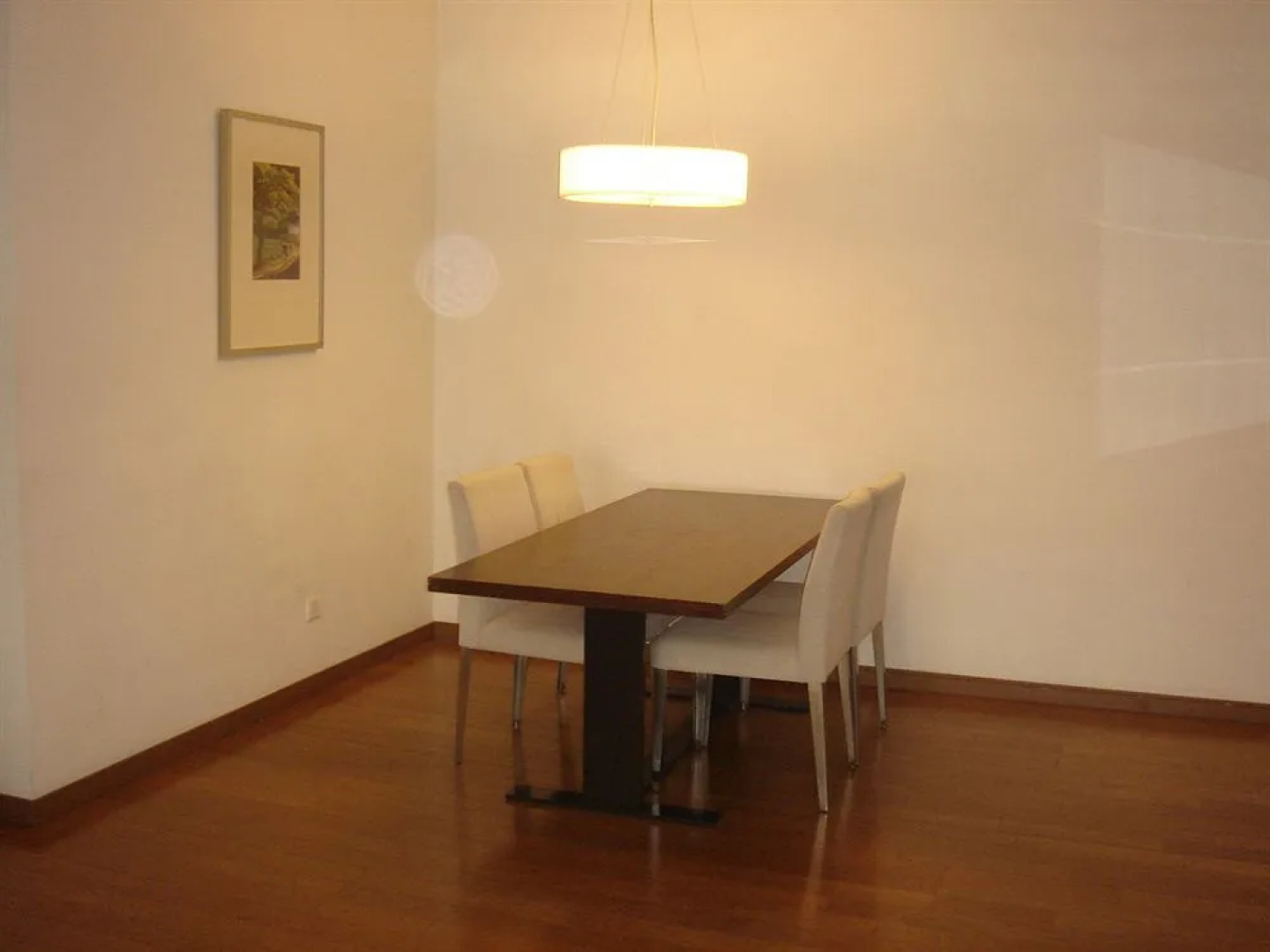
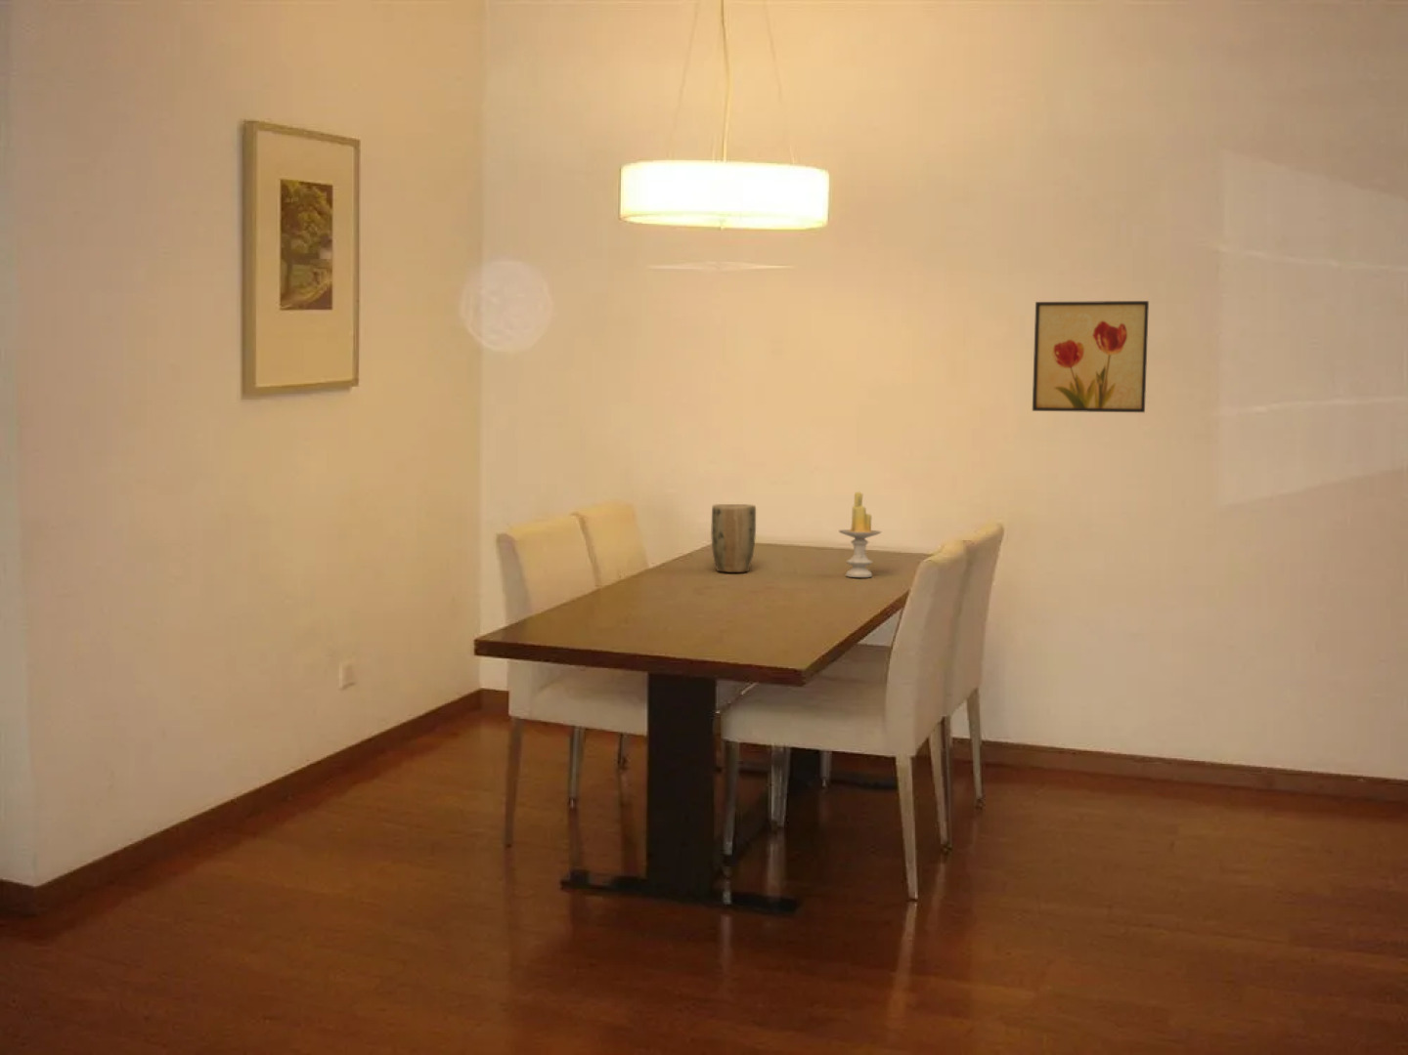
+ plant pot [710,503,757,573]
+ wall art [1031,300,1150,413]
+ candle [838,491,882,578]
